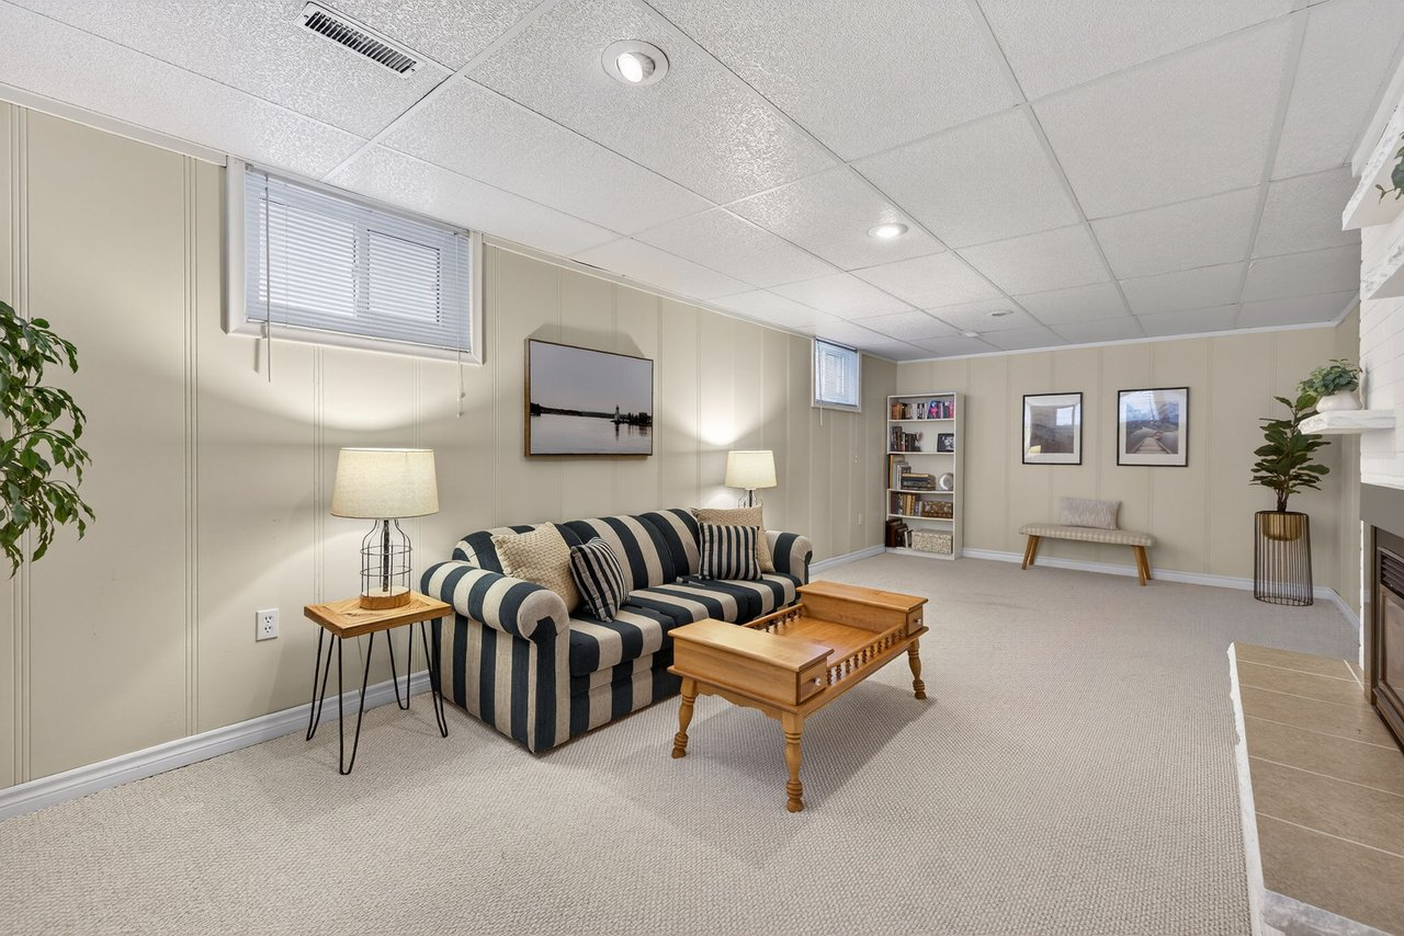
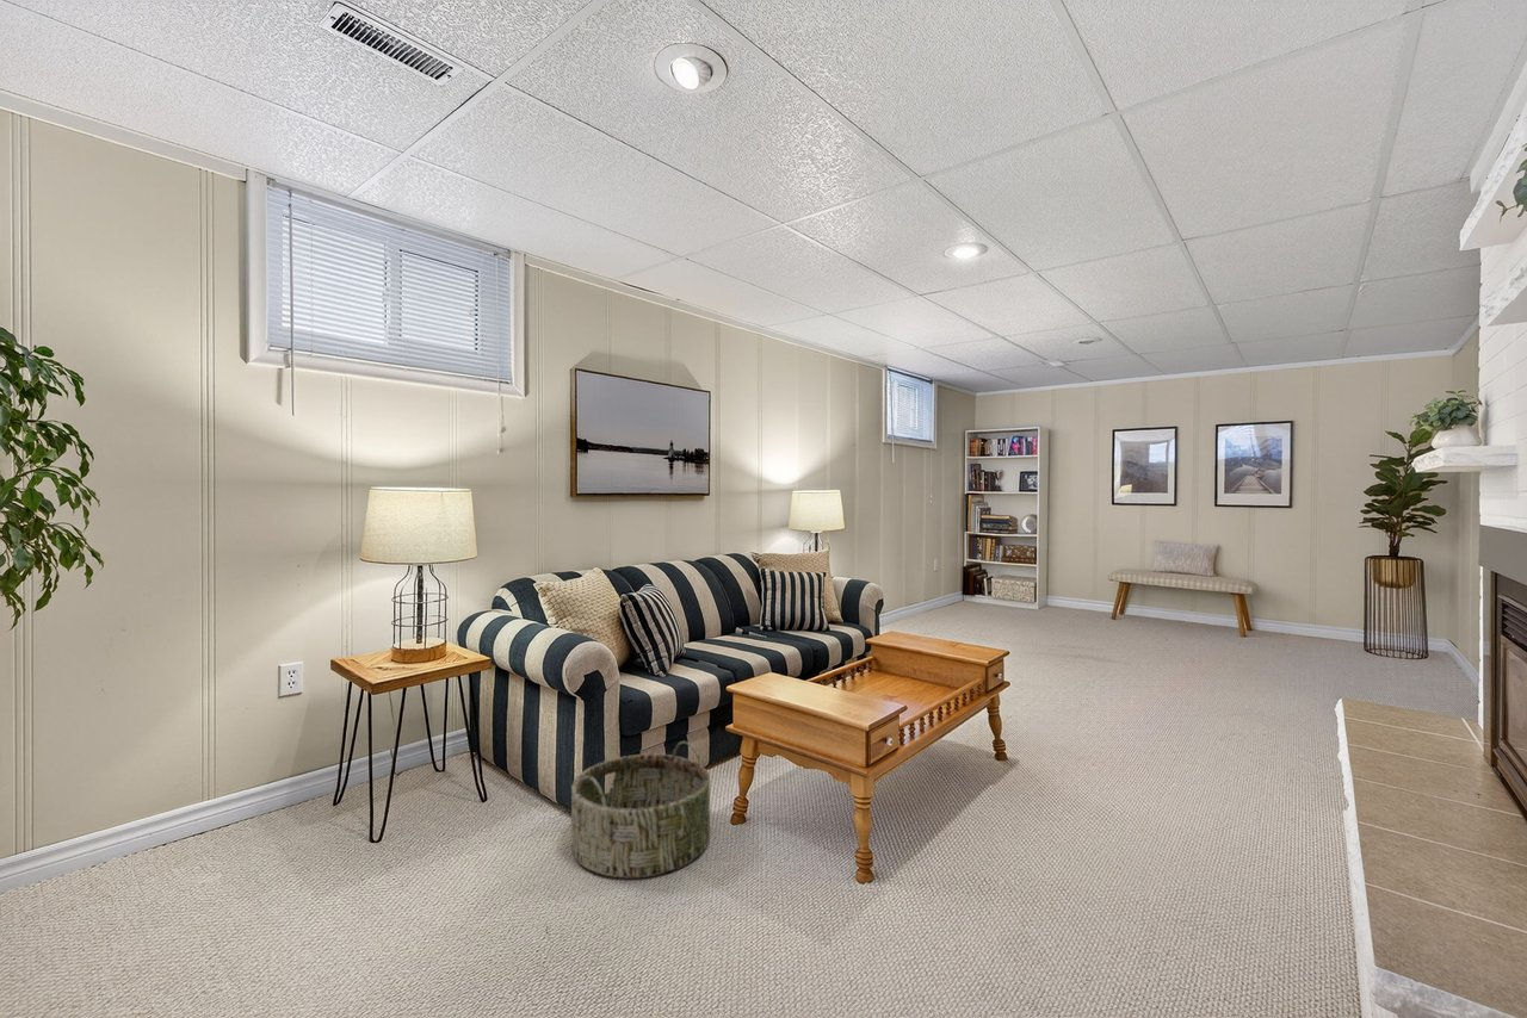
+ basket [570,740,711,879]
